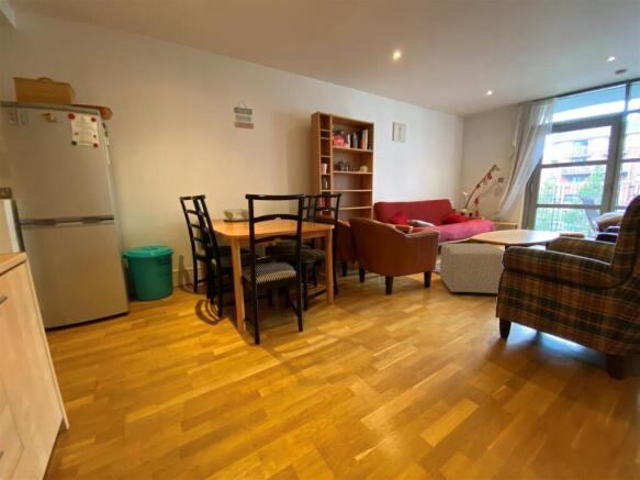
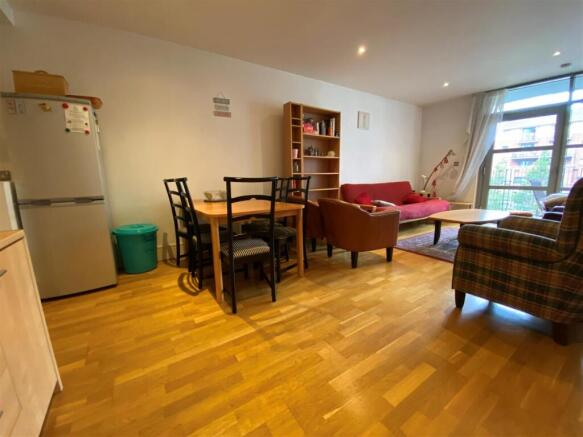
- ottoman [439,243,505,297]
